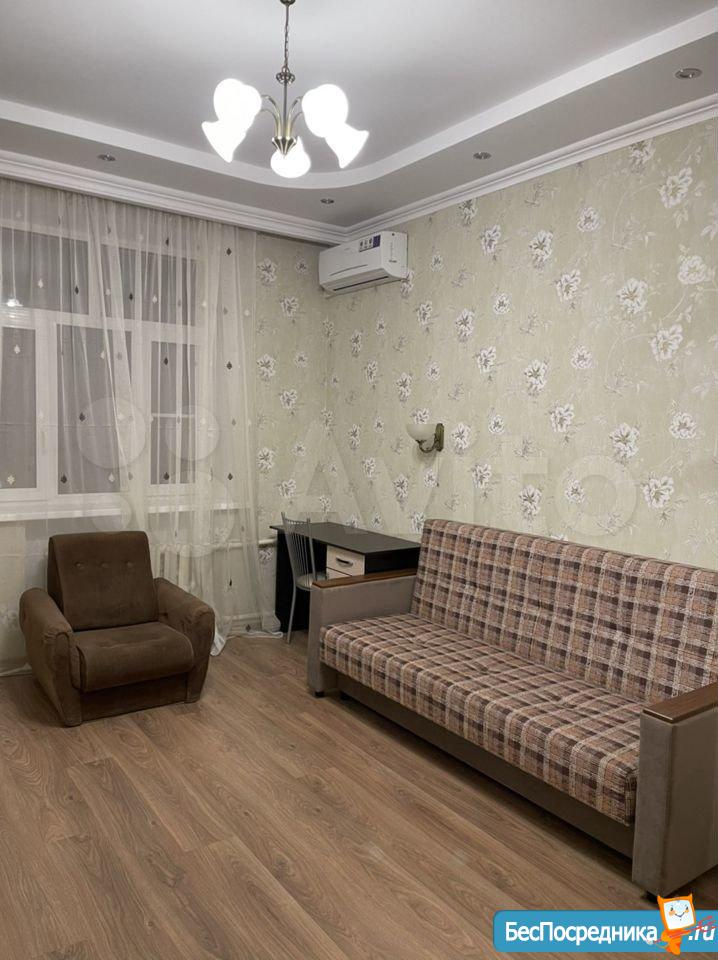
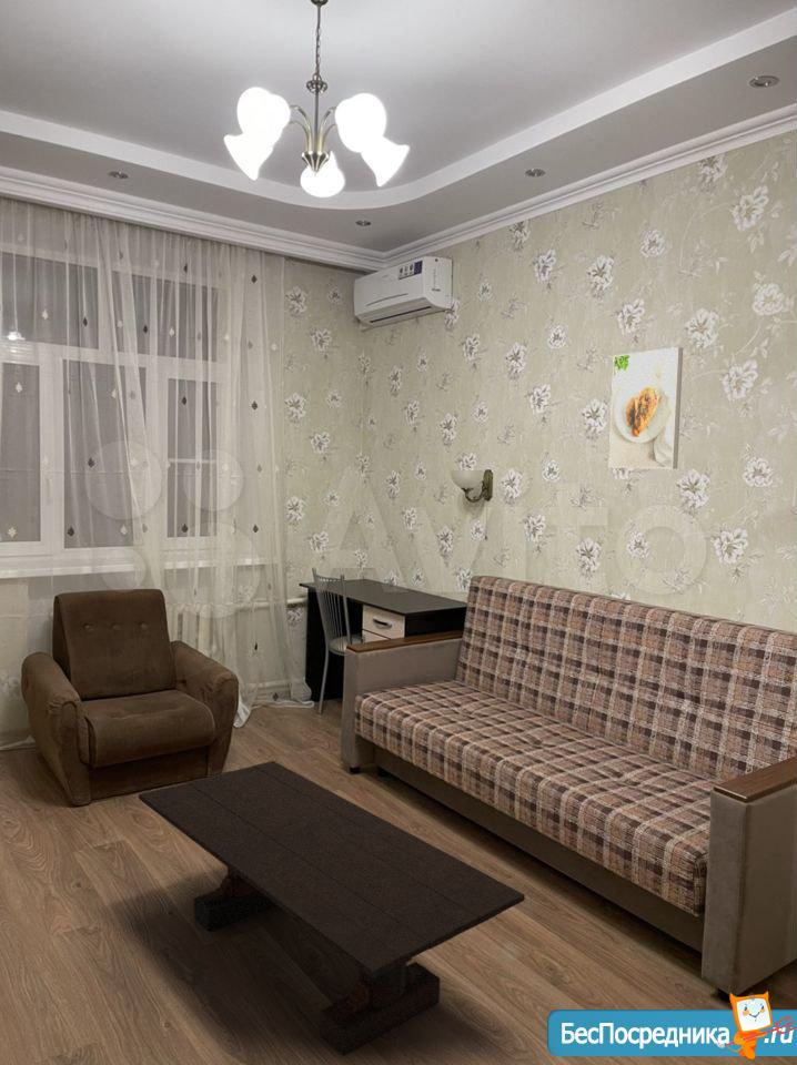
+ coffee table [138,760,526,1057]
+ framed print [608,346,684,469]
